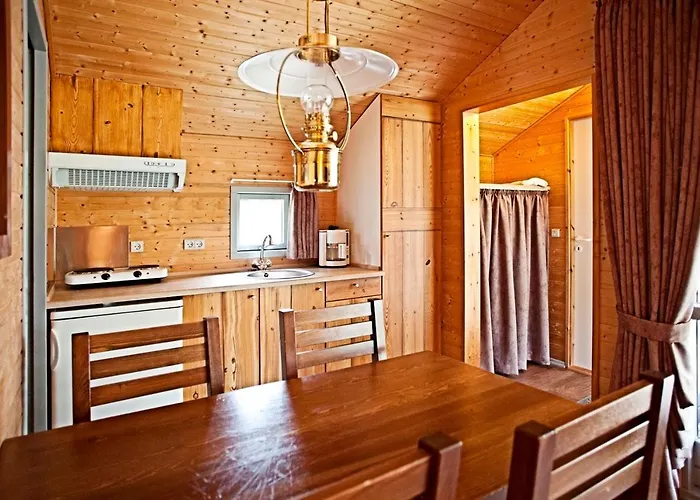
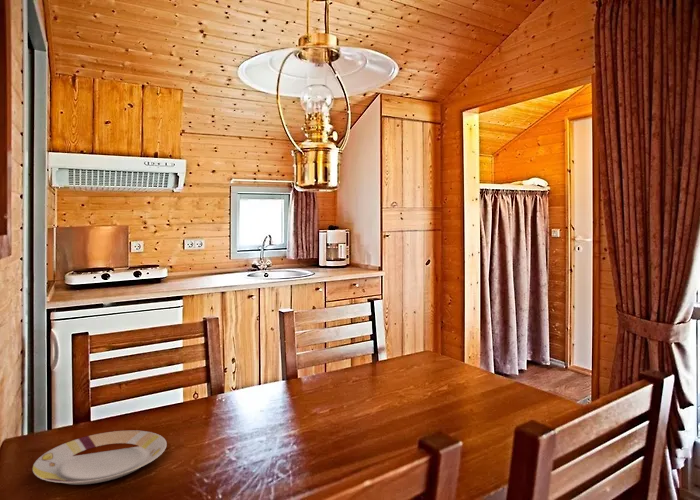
+ plate [32,429,168,485]
